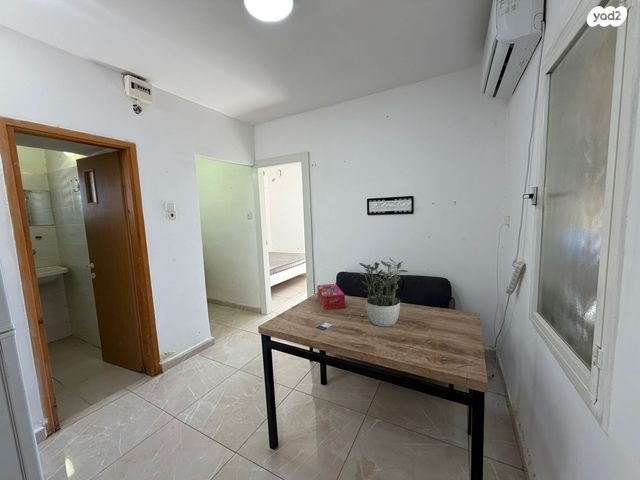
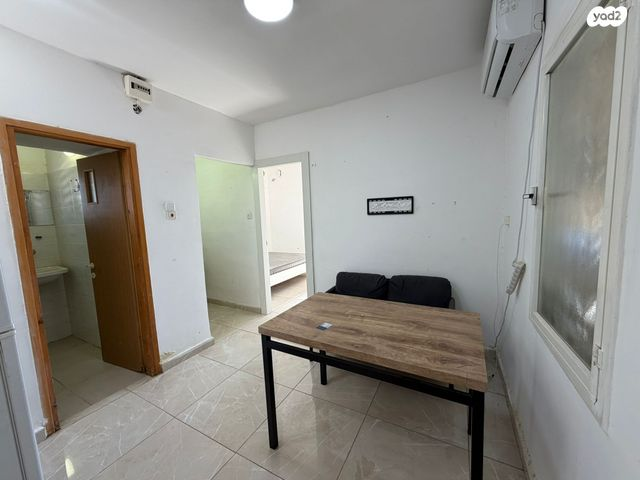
- potted plant [358,258,409,327]
- tissue box [316,283,346,311]
